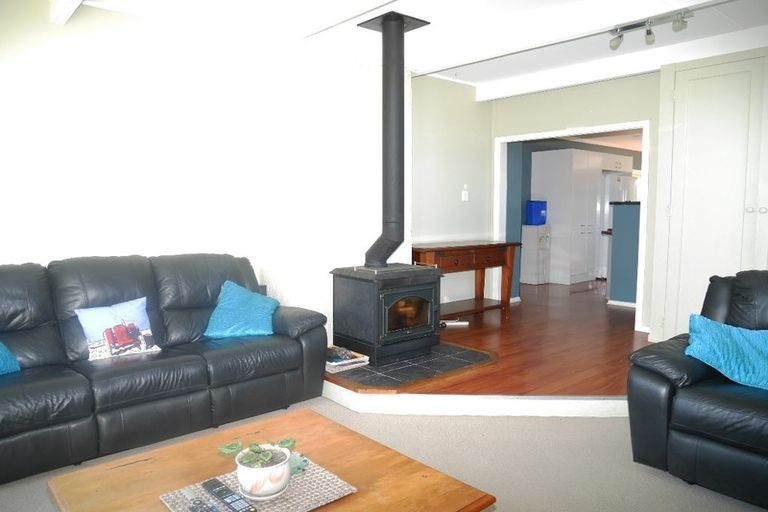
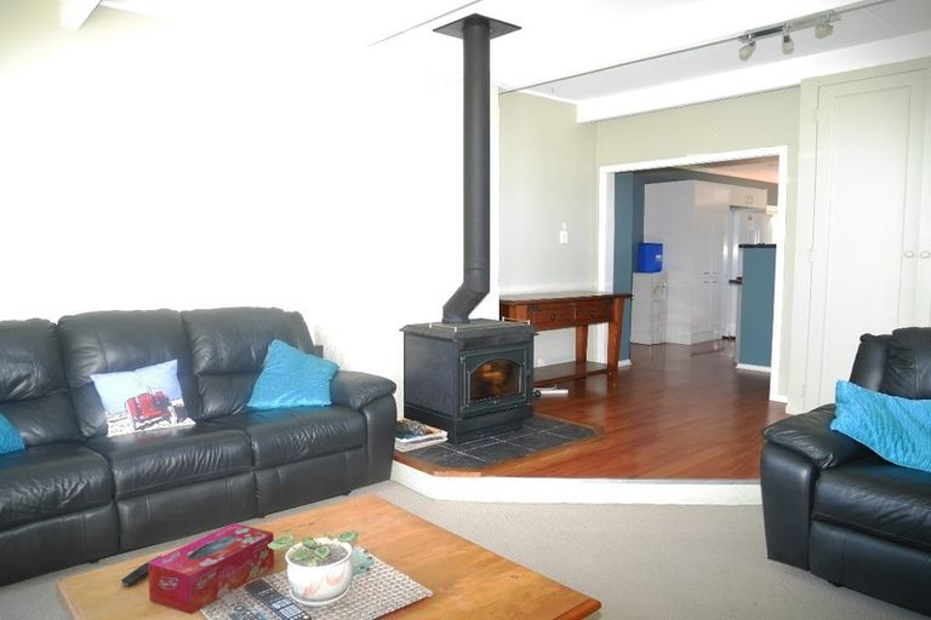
+ tissue box [148,522,275,615]
+ remote control [120,555,162,587]
